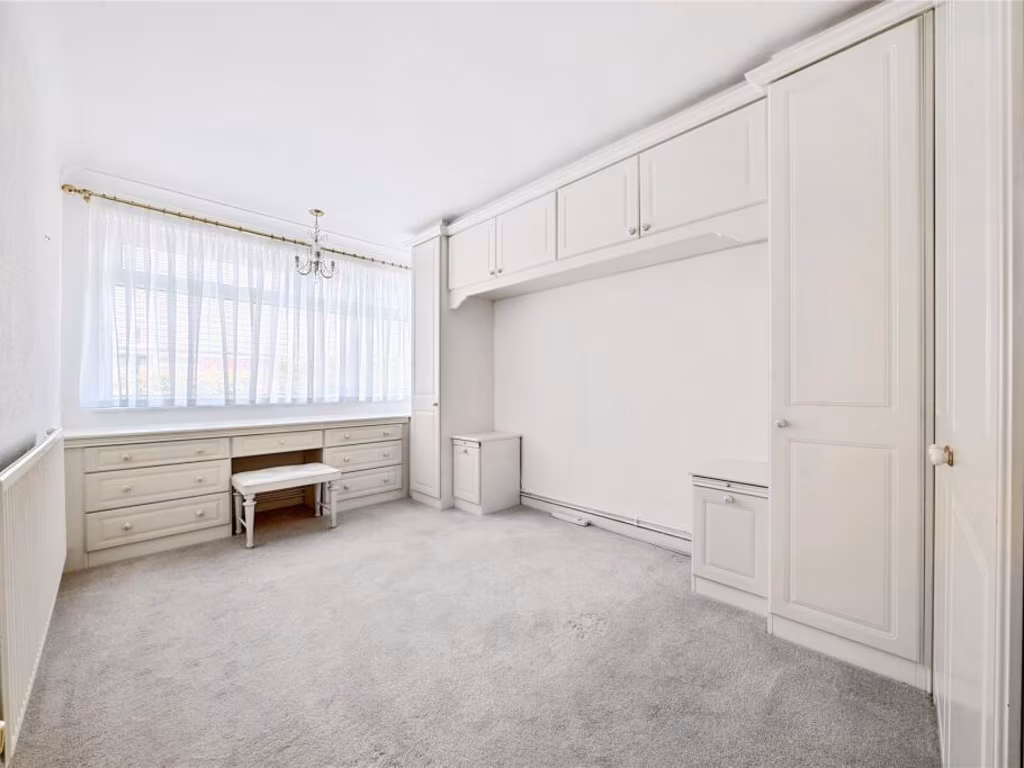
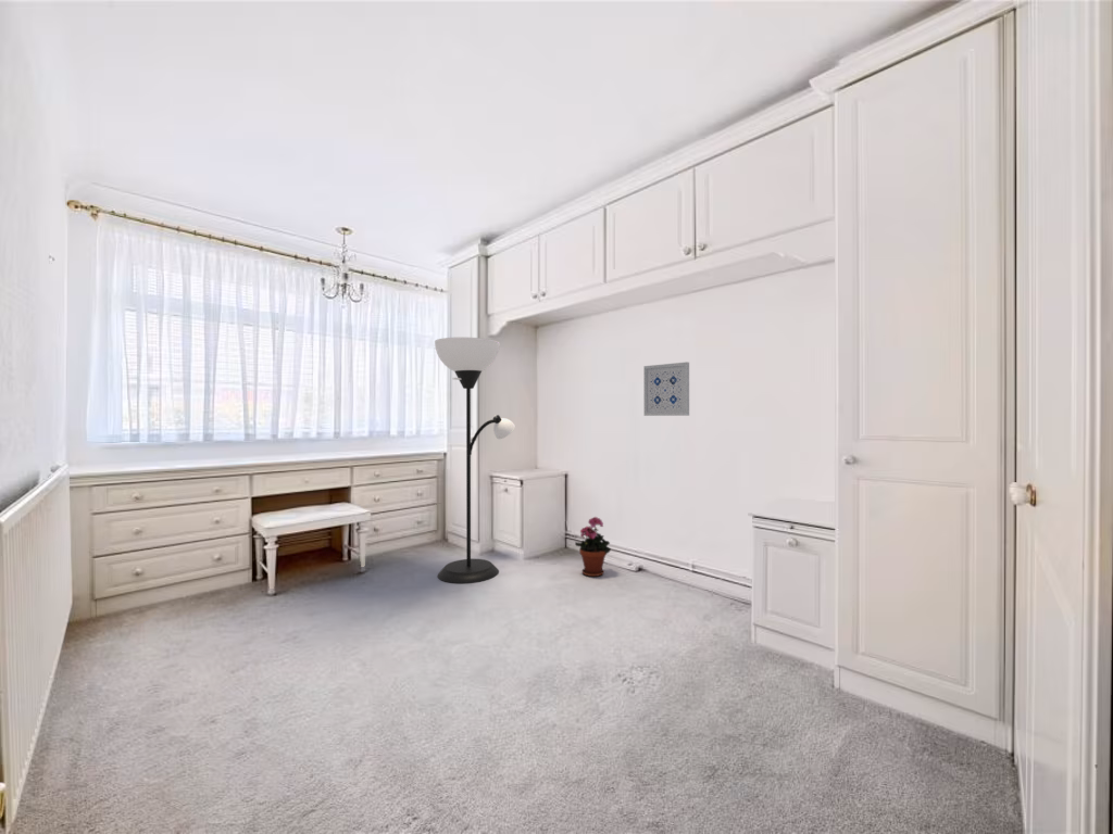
+ potted plant [574,516,612,578]
+ wall art [642,361,690,417]
+ floor lamp [434,337,516,584]
